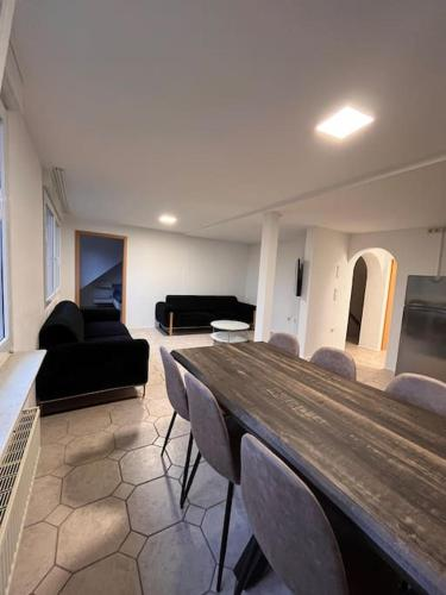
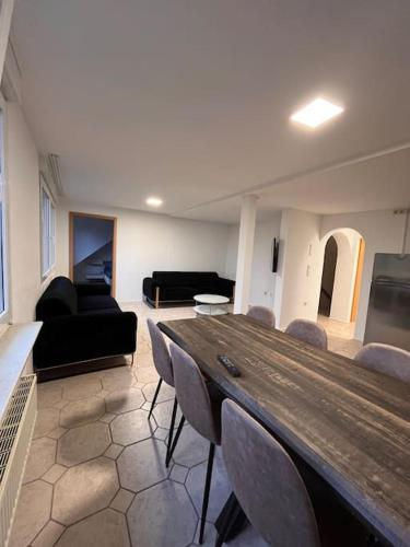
+ remote control [216,353,242,377]
